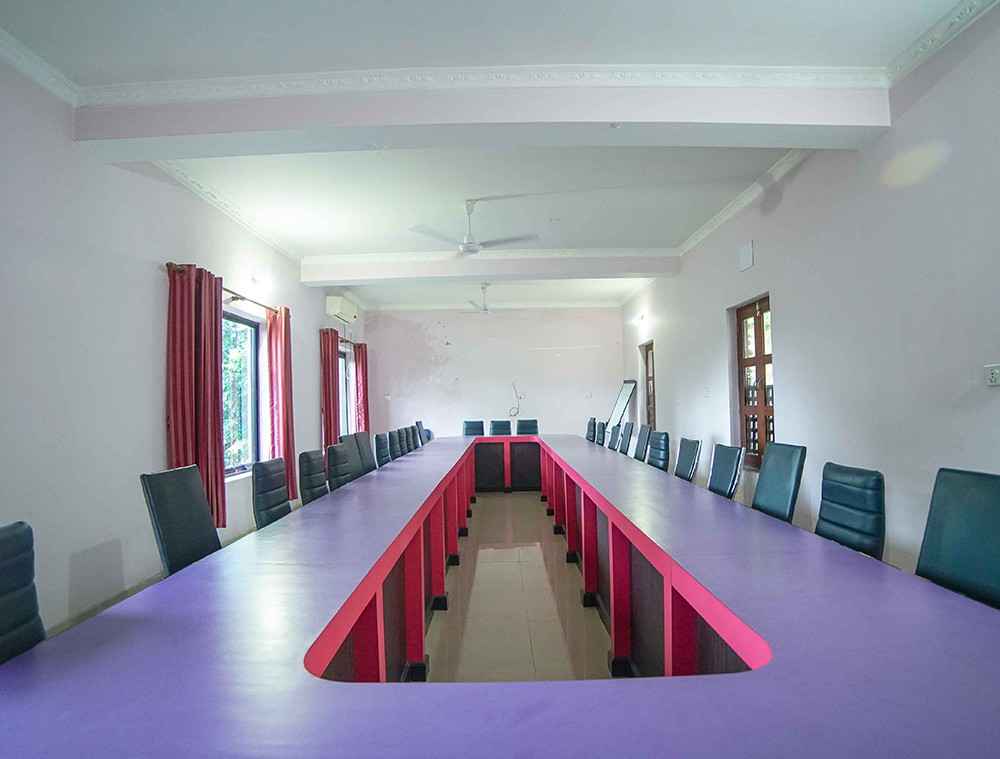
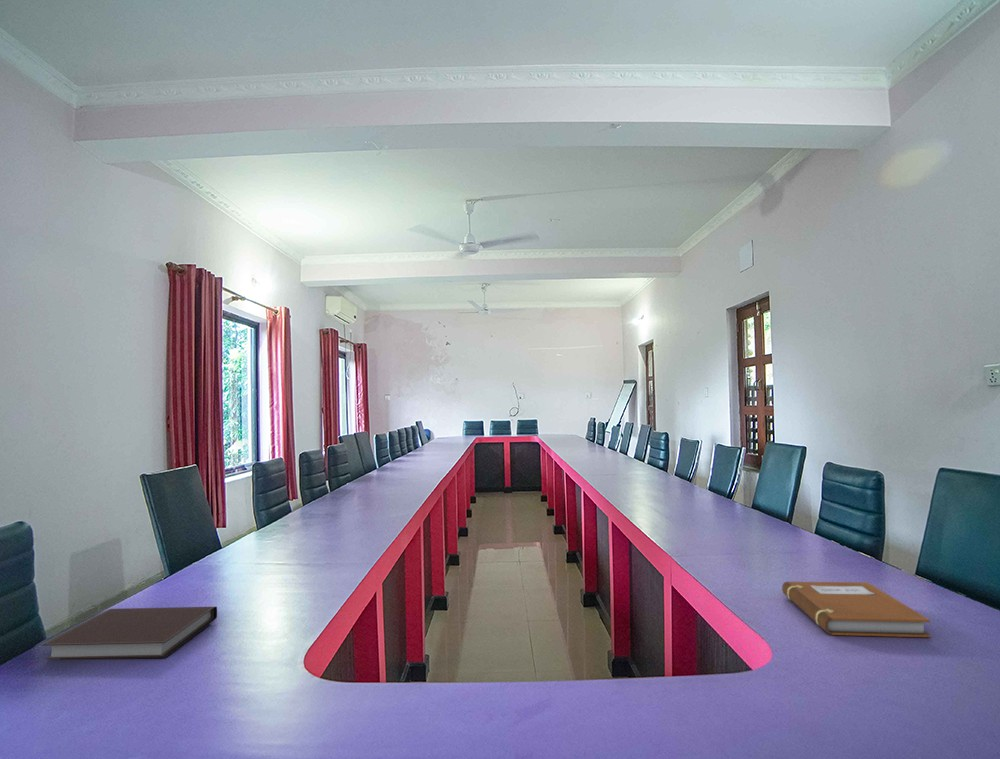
+ notebook [41,606,218,660]
+ notebook [781,581,932,638]
